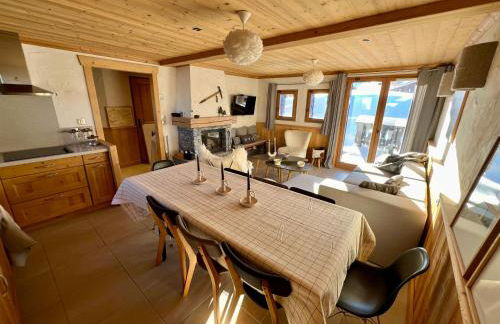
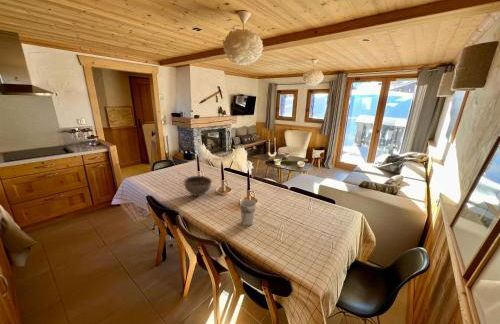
+ bowl [183,175,213,197]
+ cup [239,199,257,227]
